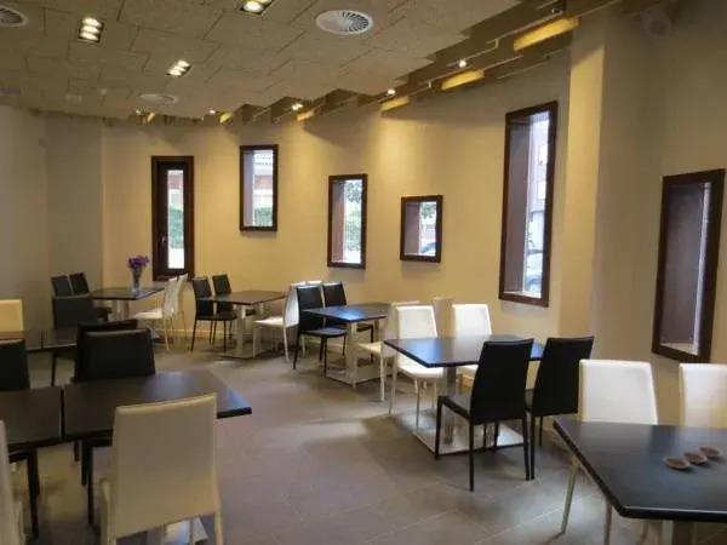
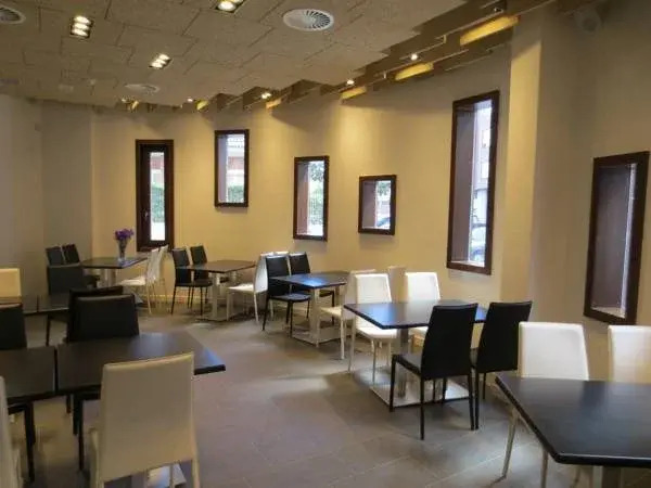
- plate [662,446,725,470]
